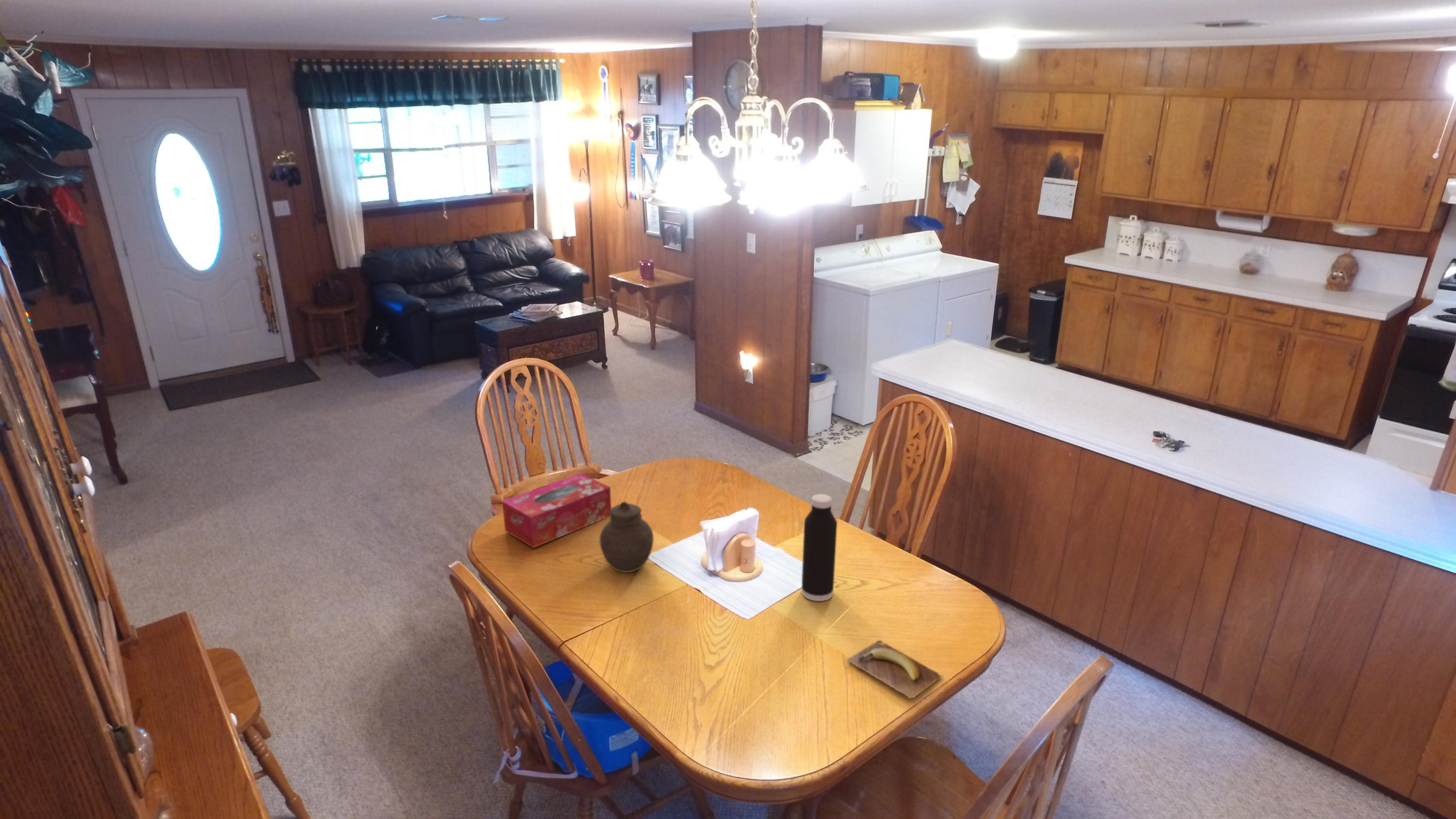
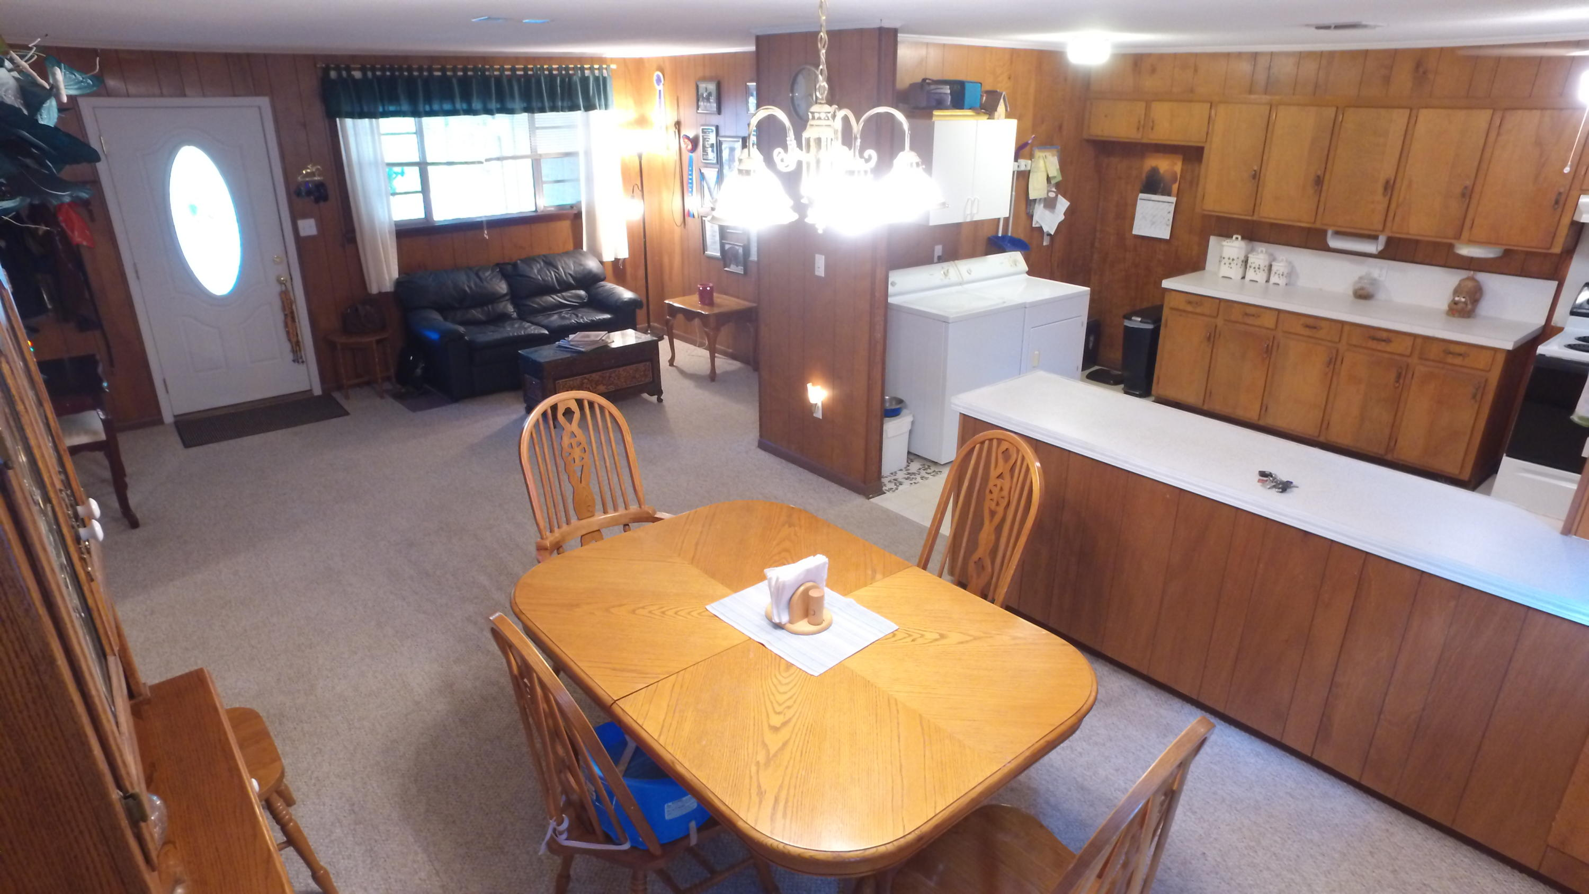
- banana [846,639,943,699]
- tissue box [502,473,612,549]
- jar [599,501,654,573]
- water bottle [801,494,838,602]
